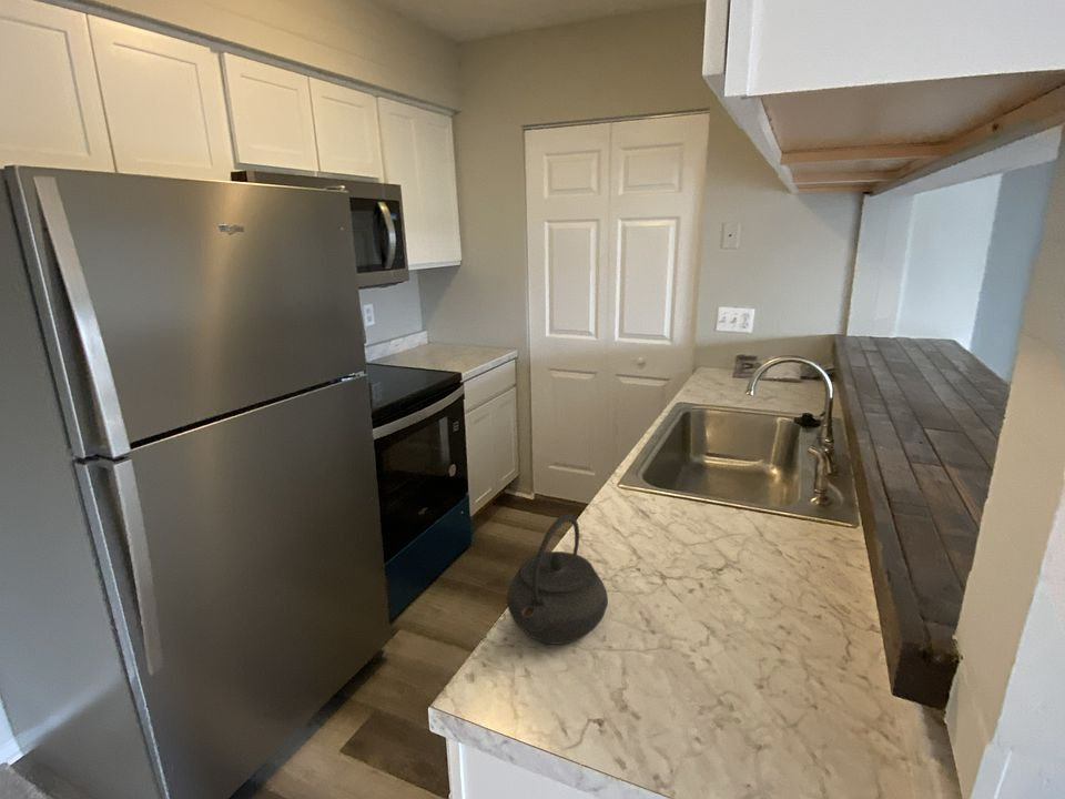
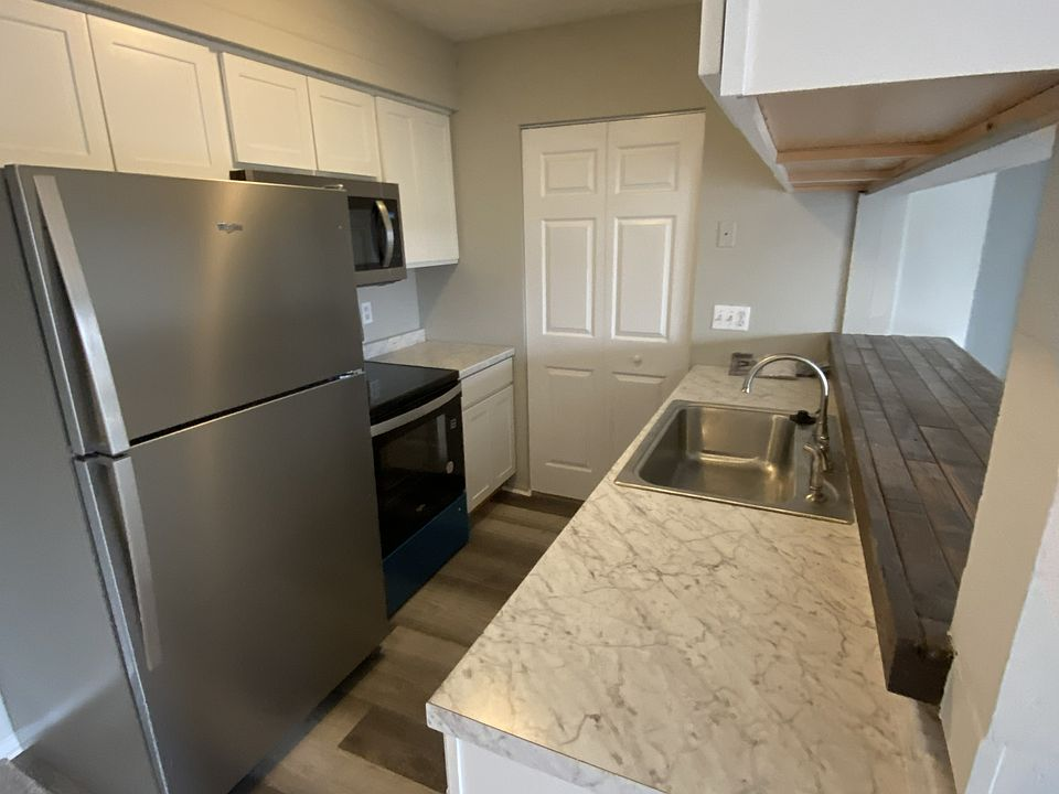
- kettle [506,513,609,646]
